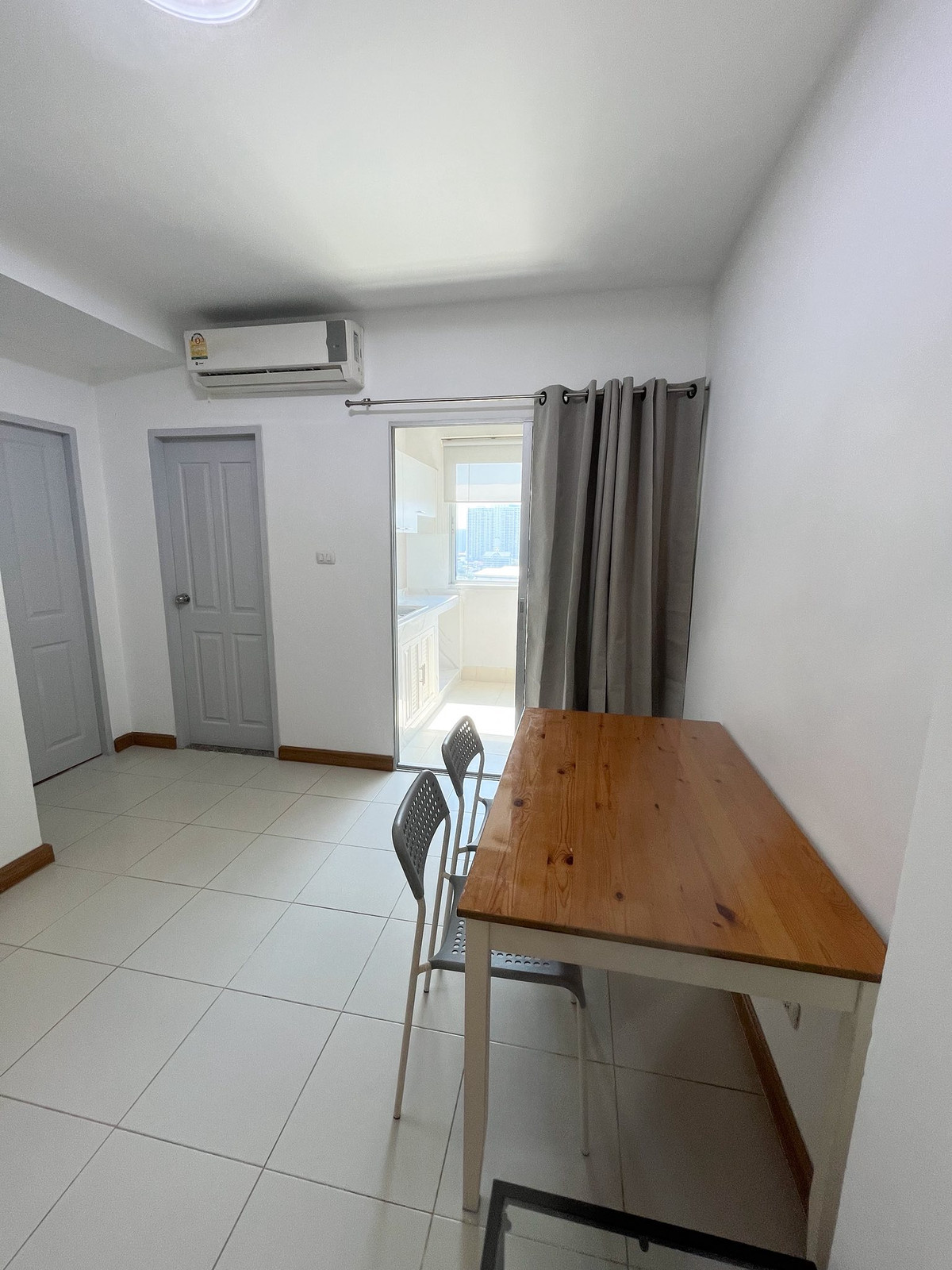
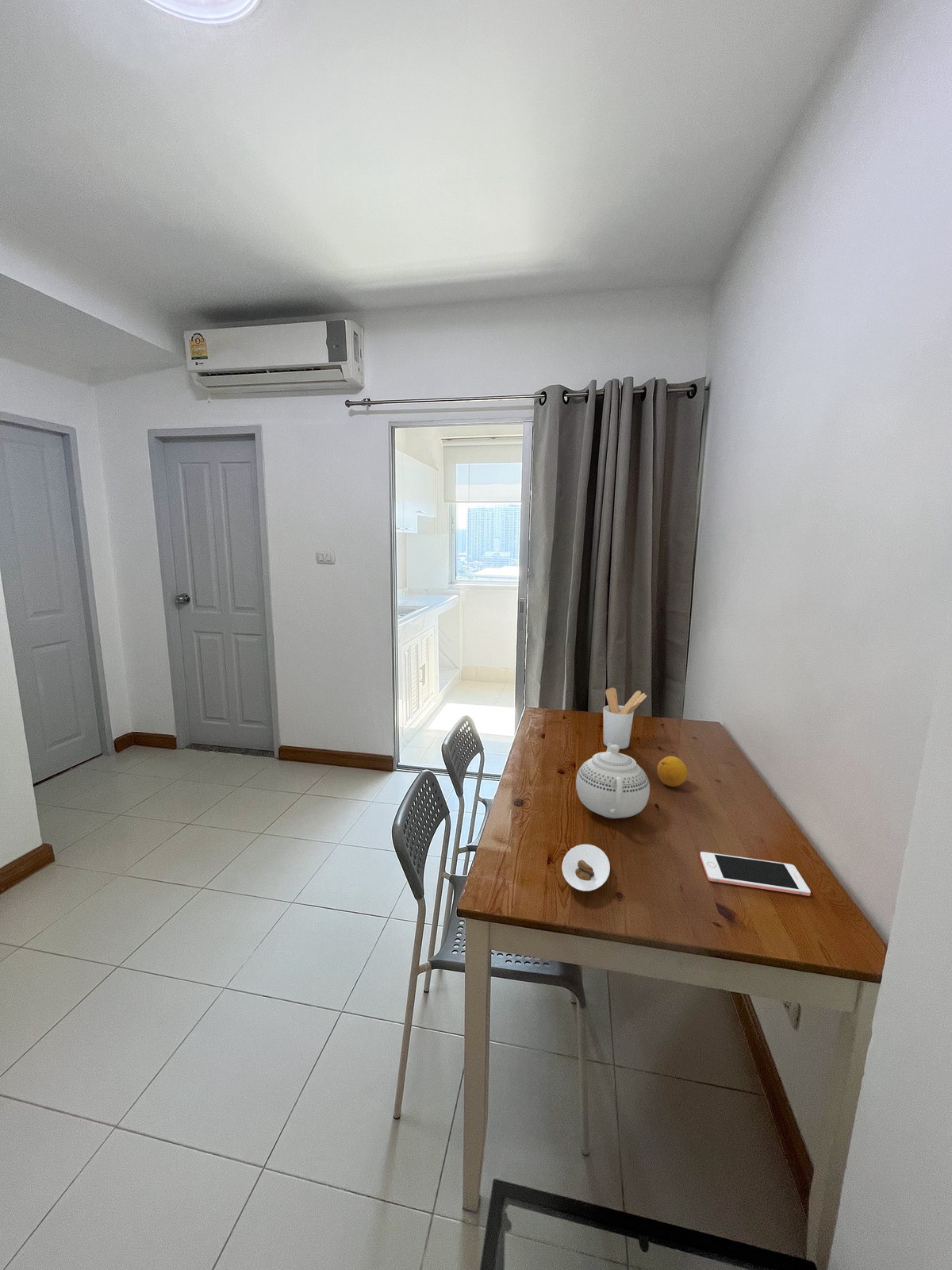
+ cell phone [700,851,812,897]
+ utensil holder [603,687,647,750]
+ fruit [656,756,688,787]
+ saucer [562,844,611,892]
+ teapot [575,743,651,819]
